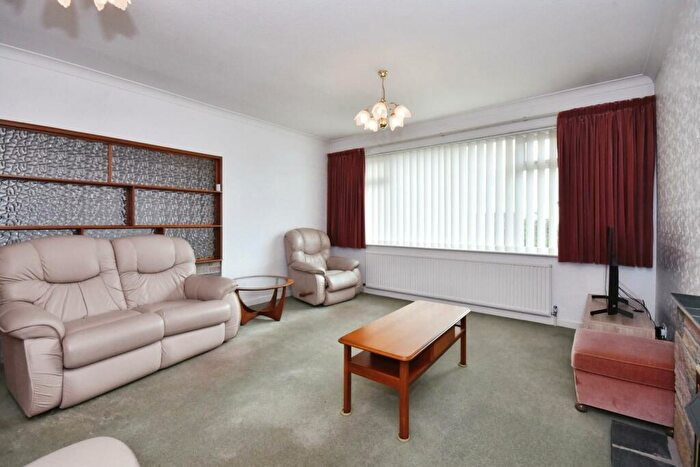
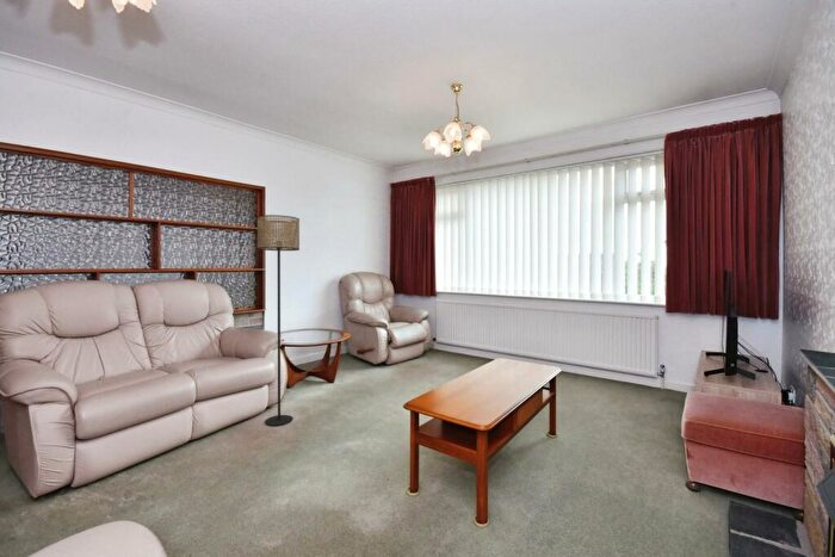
+ floor lamp [256,213,301,427]
